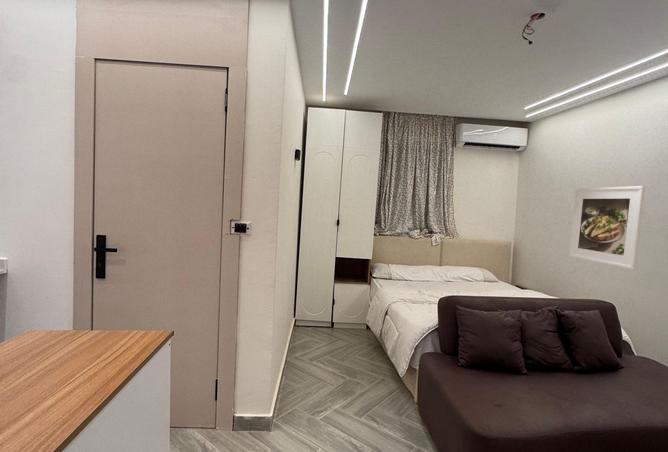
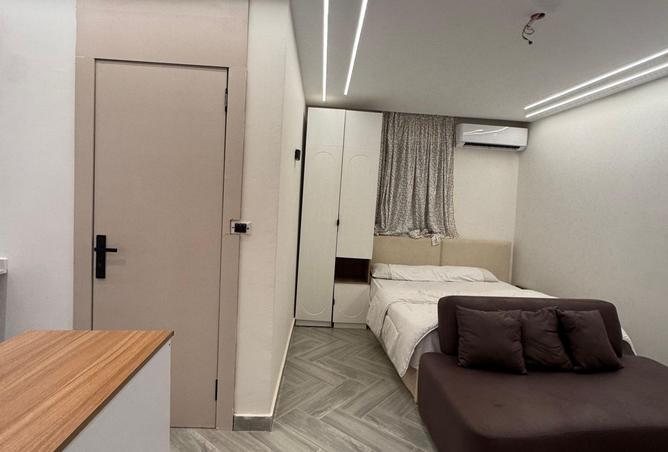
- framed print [568,185,646,270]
